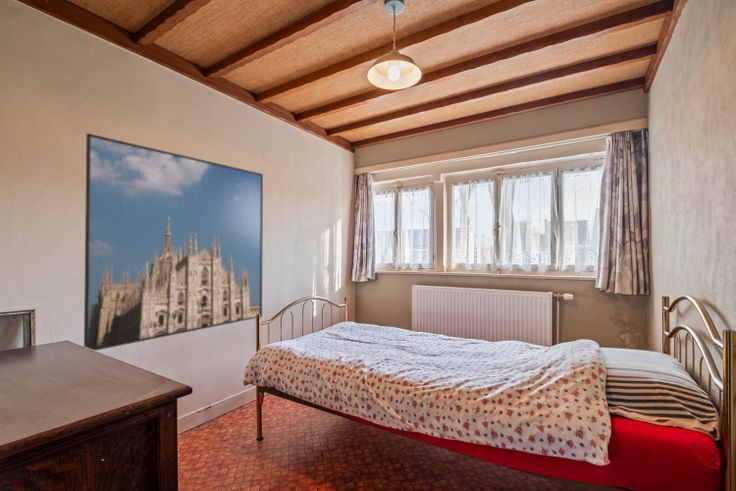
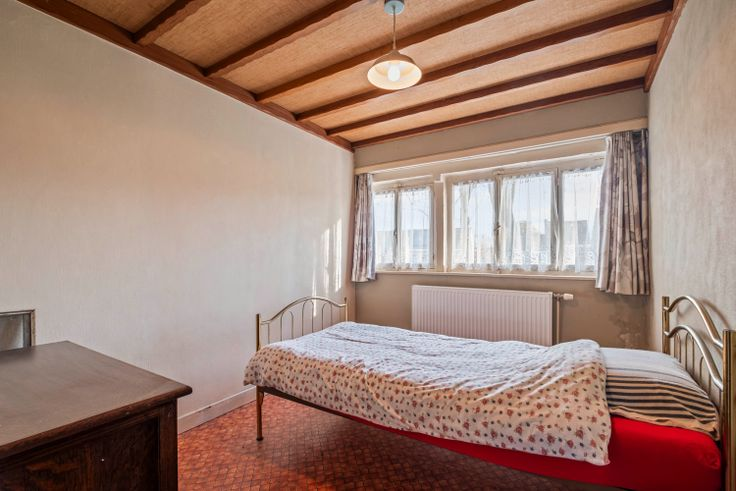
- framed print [83,132,264,352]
